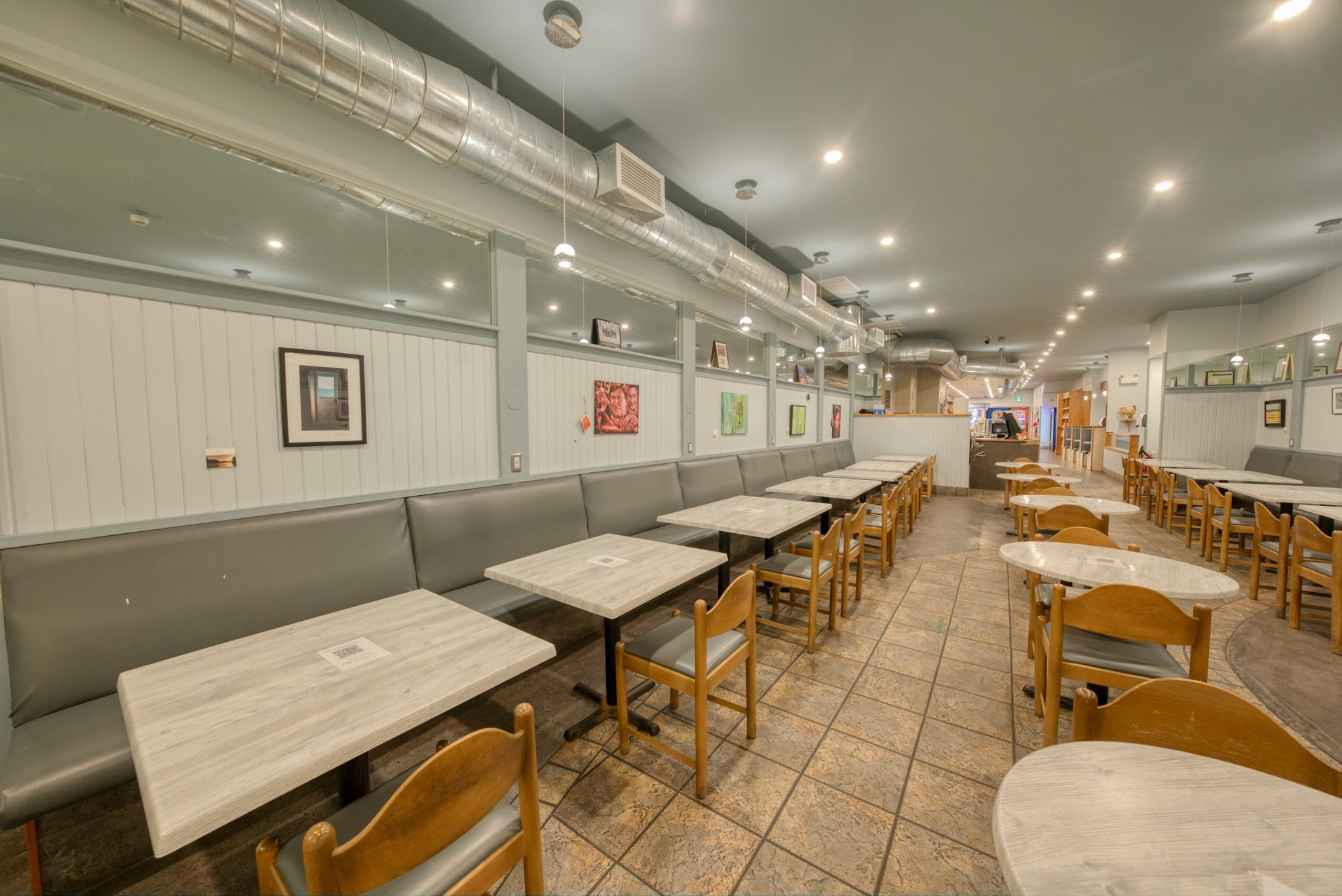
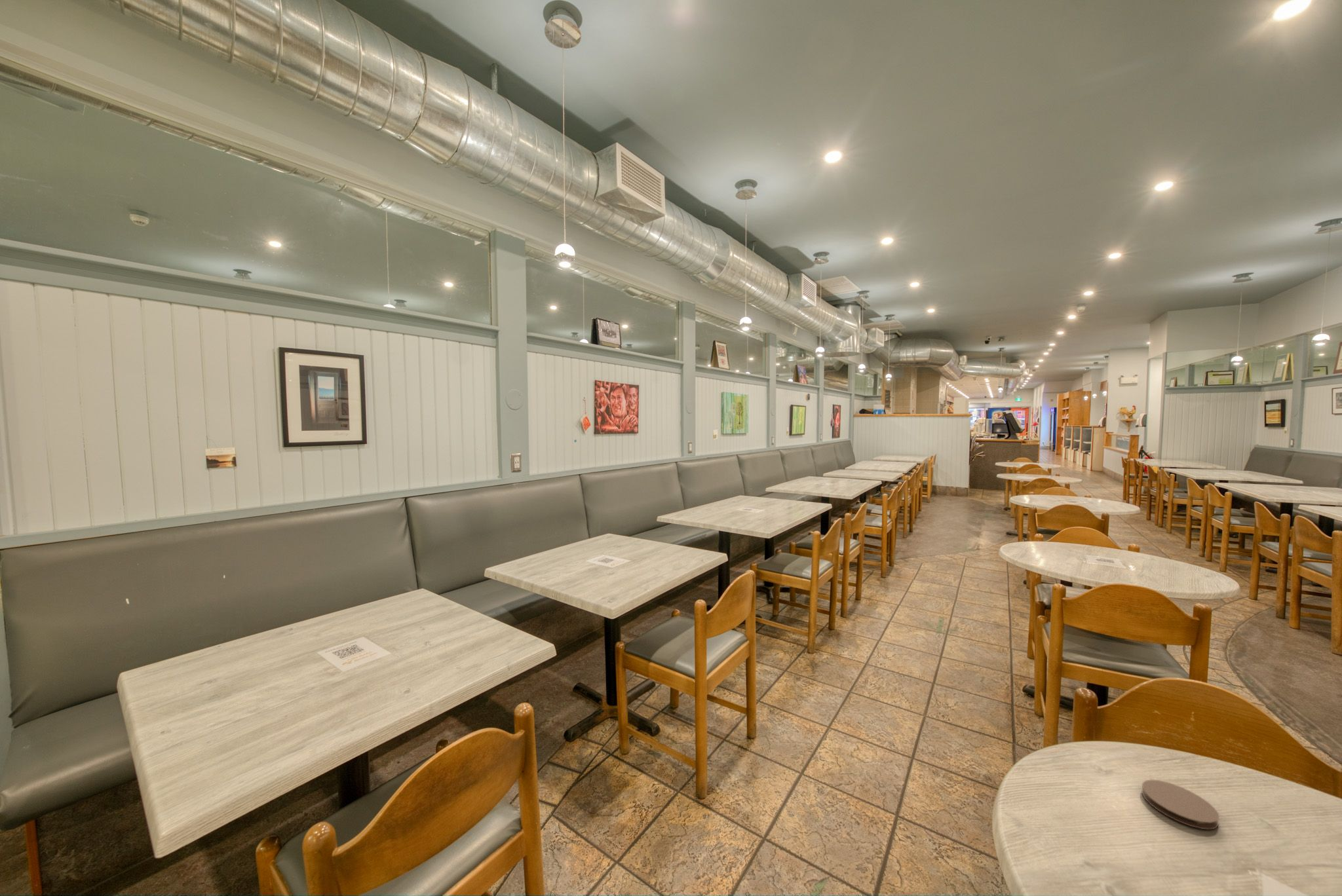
+ coaster [1141,779,1219,831]
